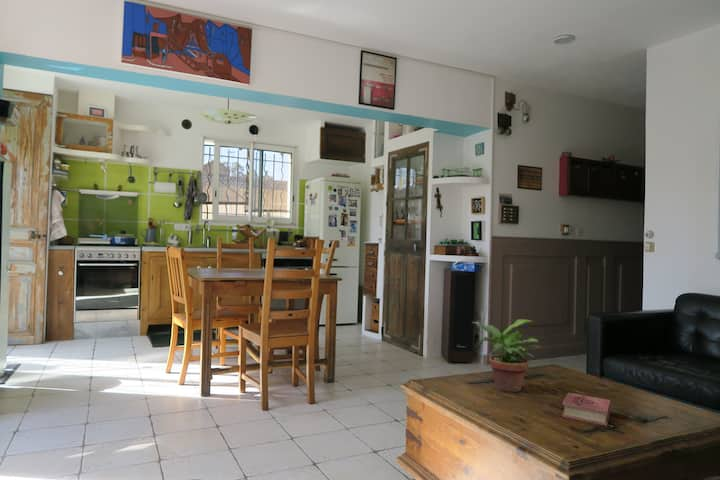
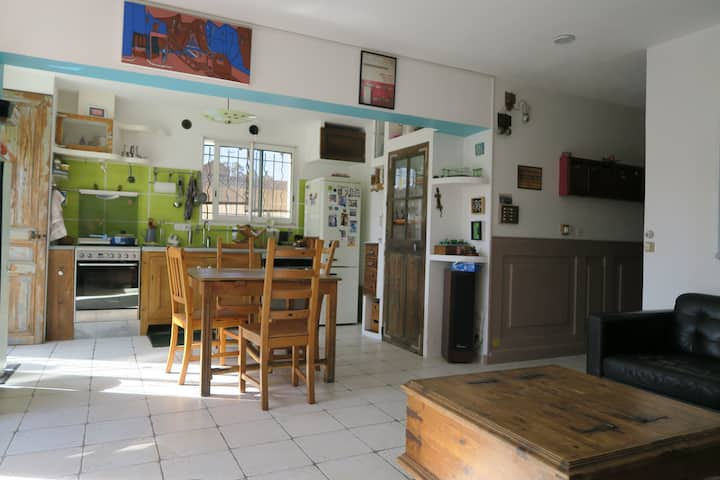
- book [561,392,611,427]
- potted plant [471,318,542,393]
